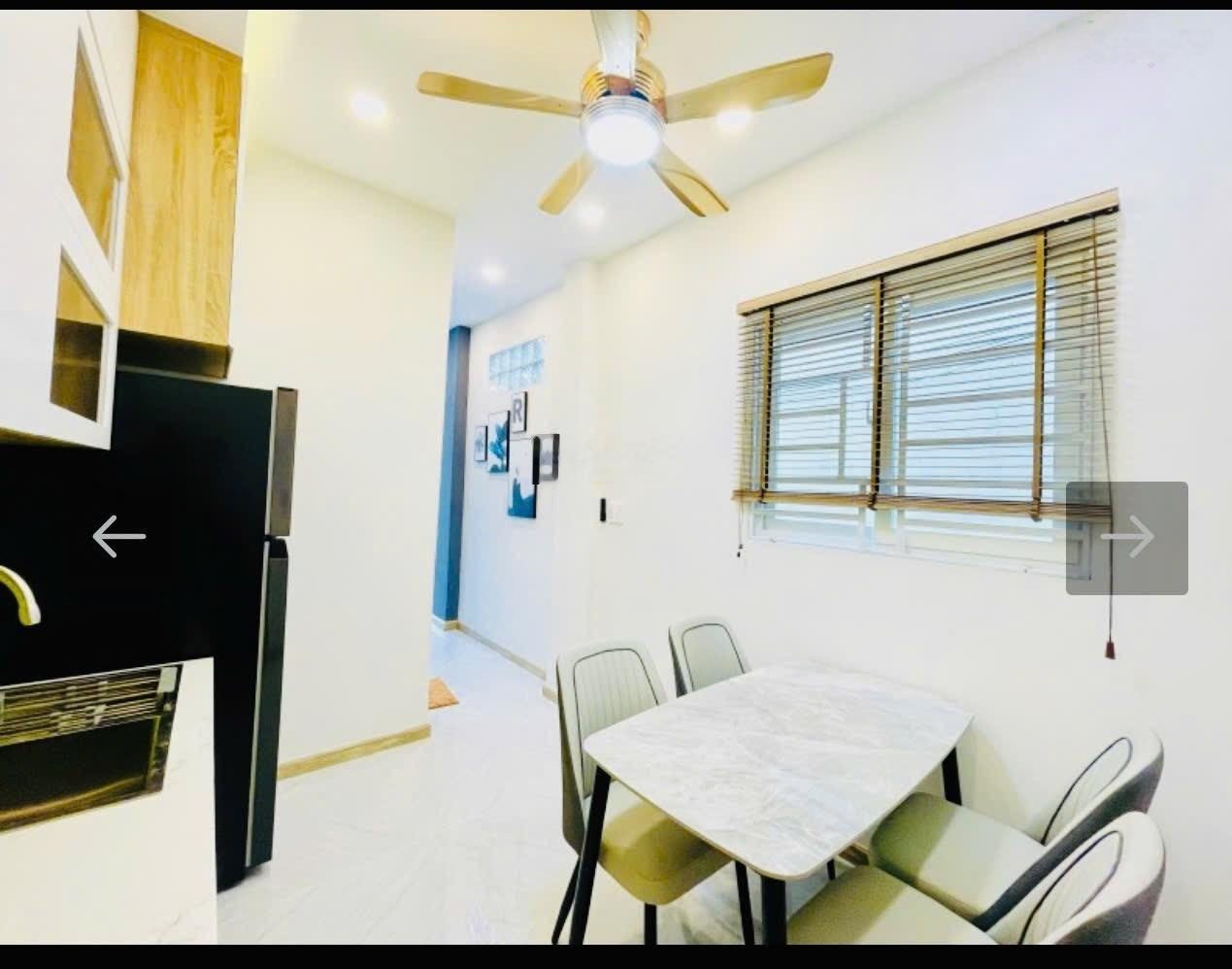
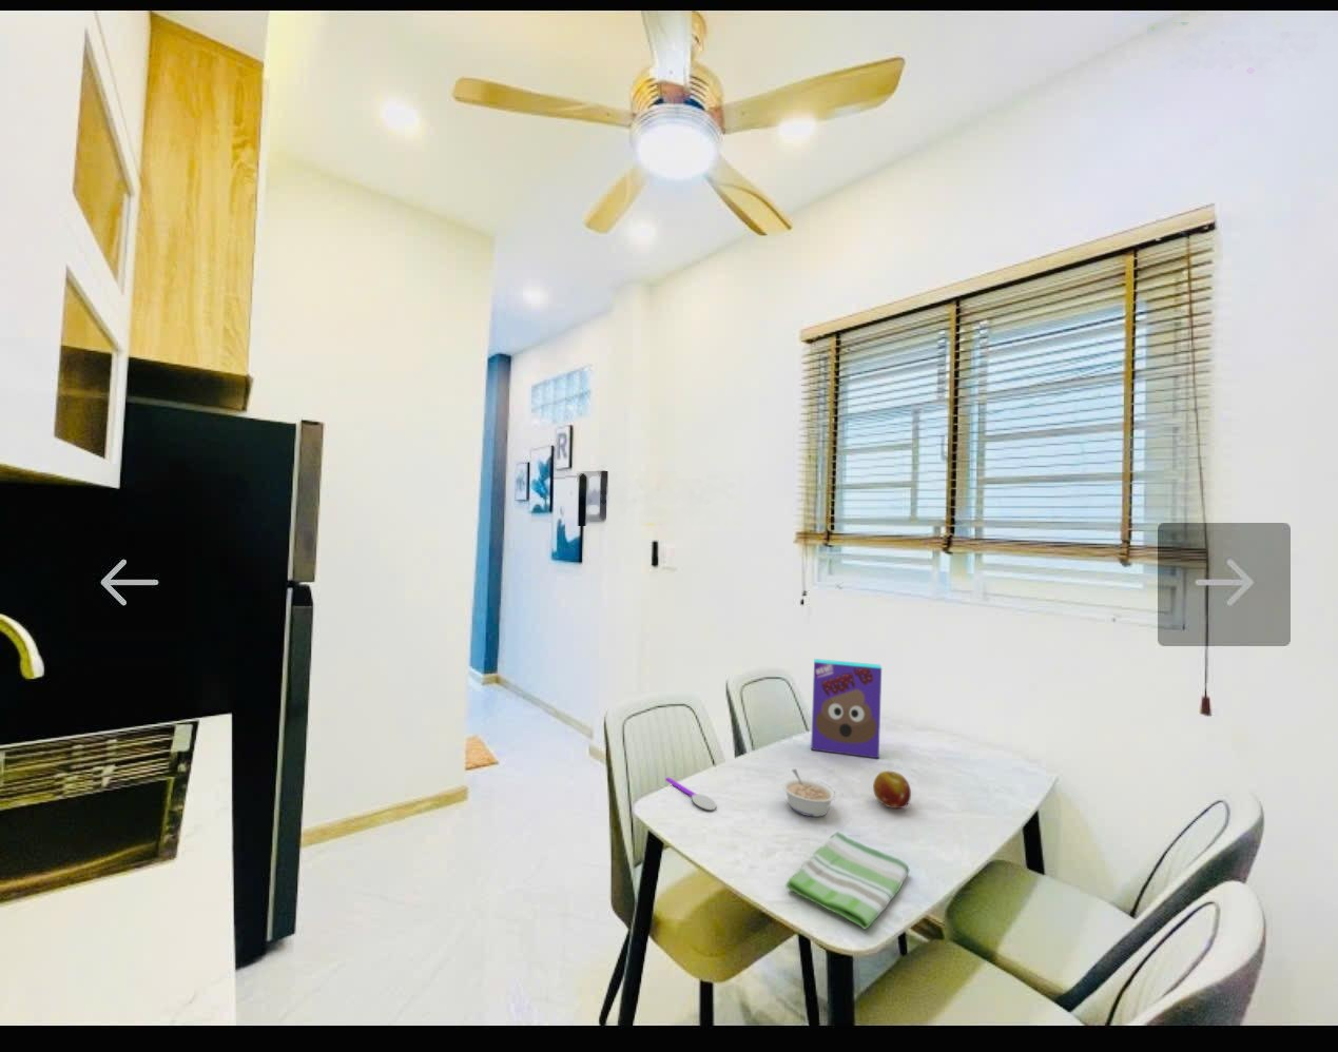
+ legume [780,769,837,817]
+ spoon [665,777,717,811]
+ dish towel [784,831,910,929]
+ fruit [872,770,912,810]
+ cereal box [810,658,883,760]
